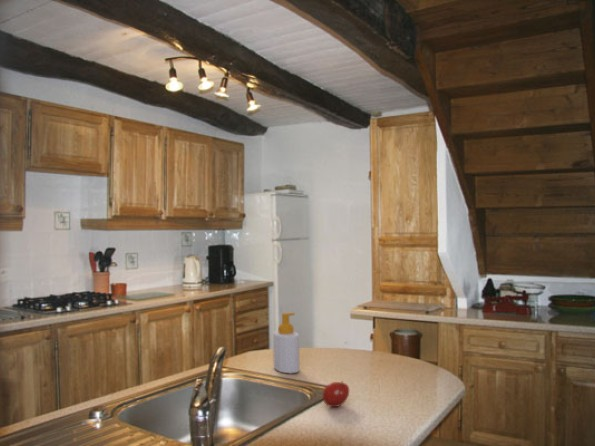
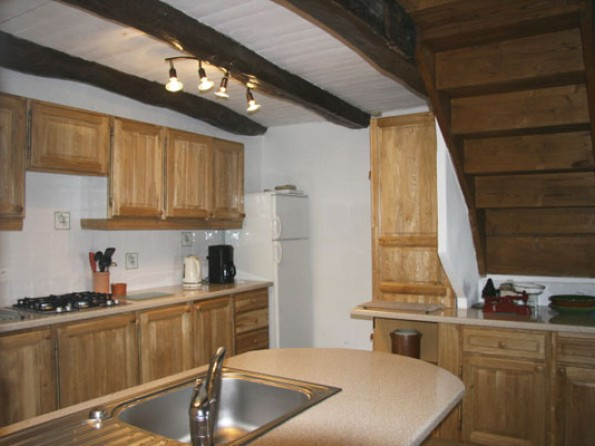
- soap bottle [272,312,301,374]
- fruit [322,380,350,408]
